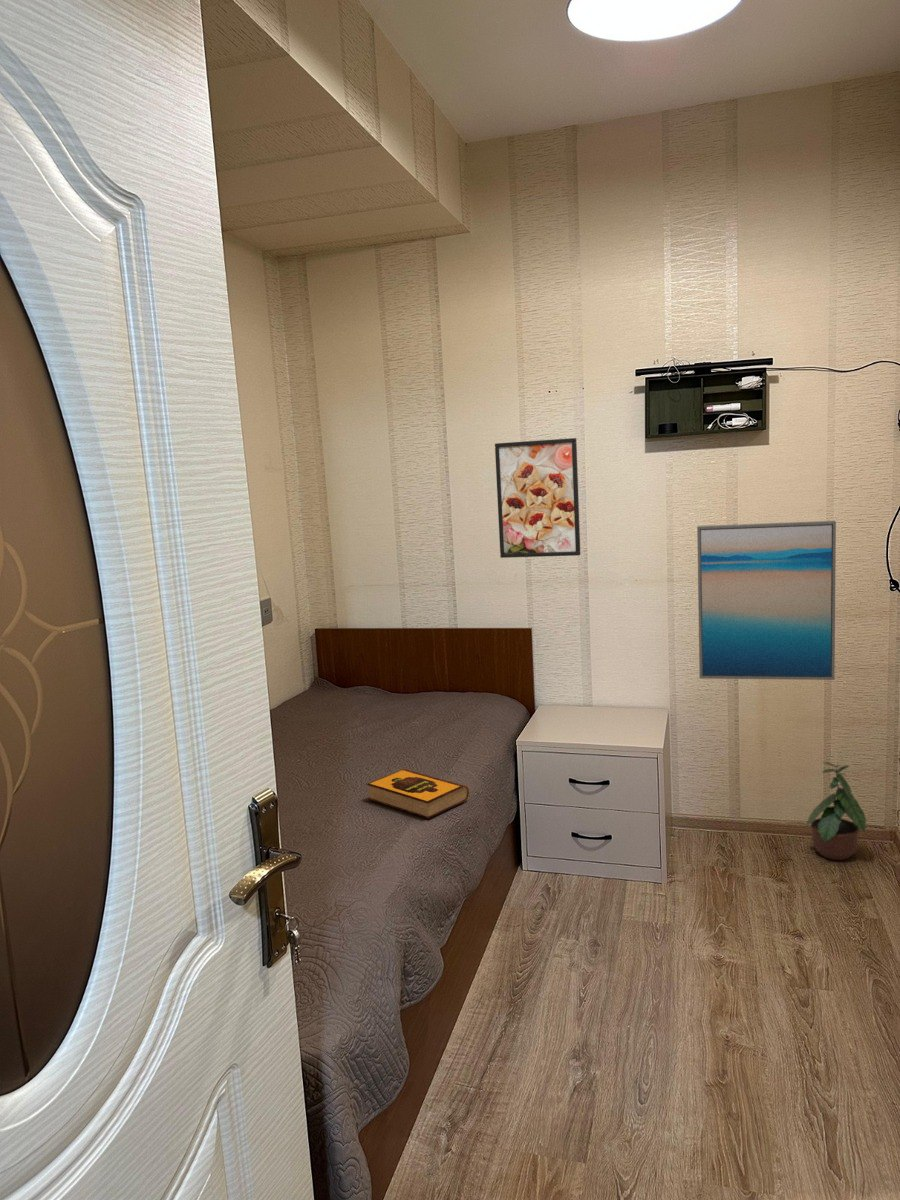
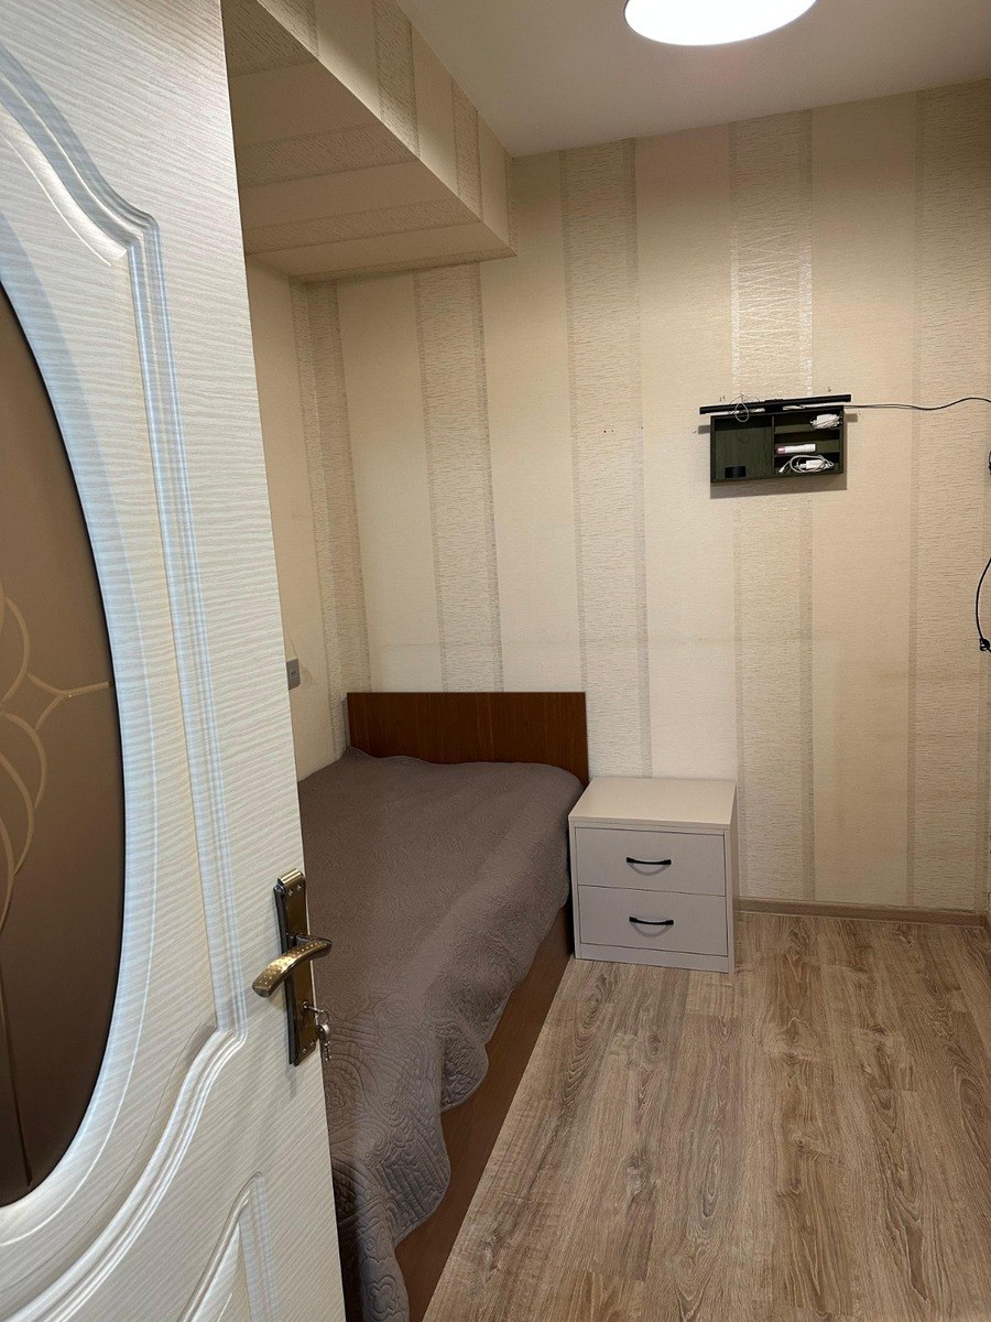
- potted plant [805,759,867,861]
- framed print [494,437,581,559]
- hardback book [366,768,470,819]
- wall art [696,520,837,681]
